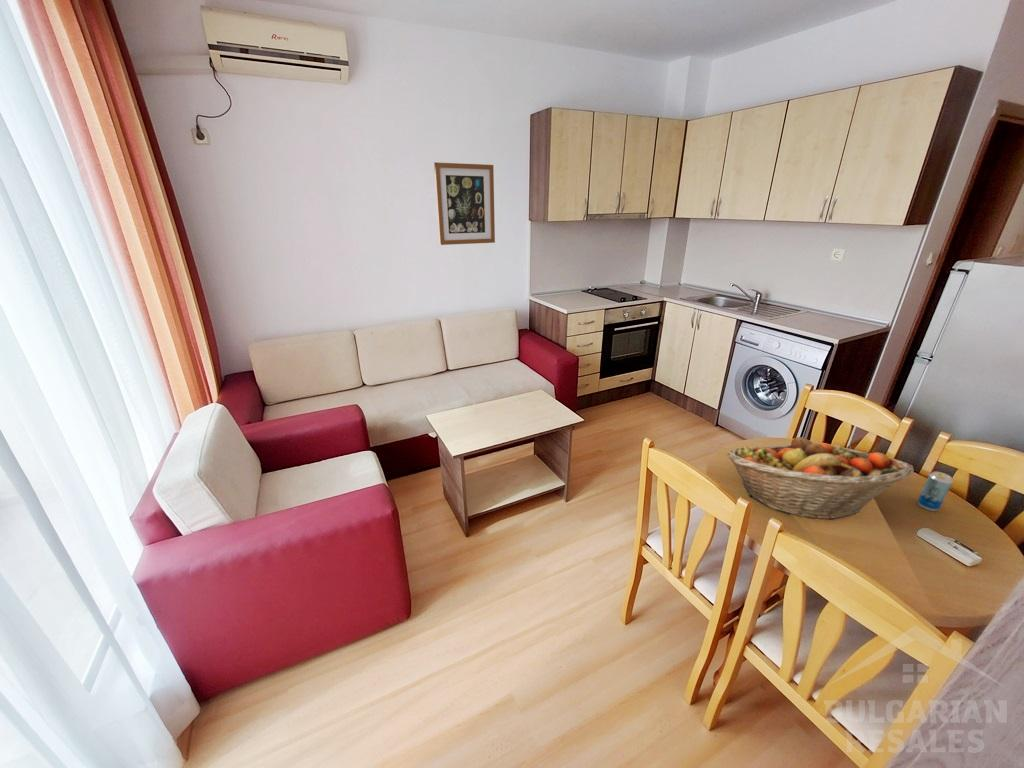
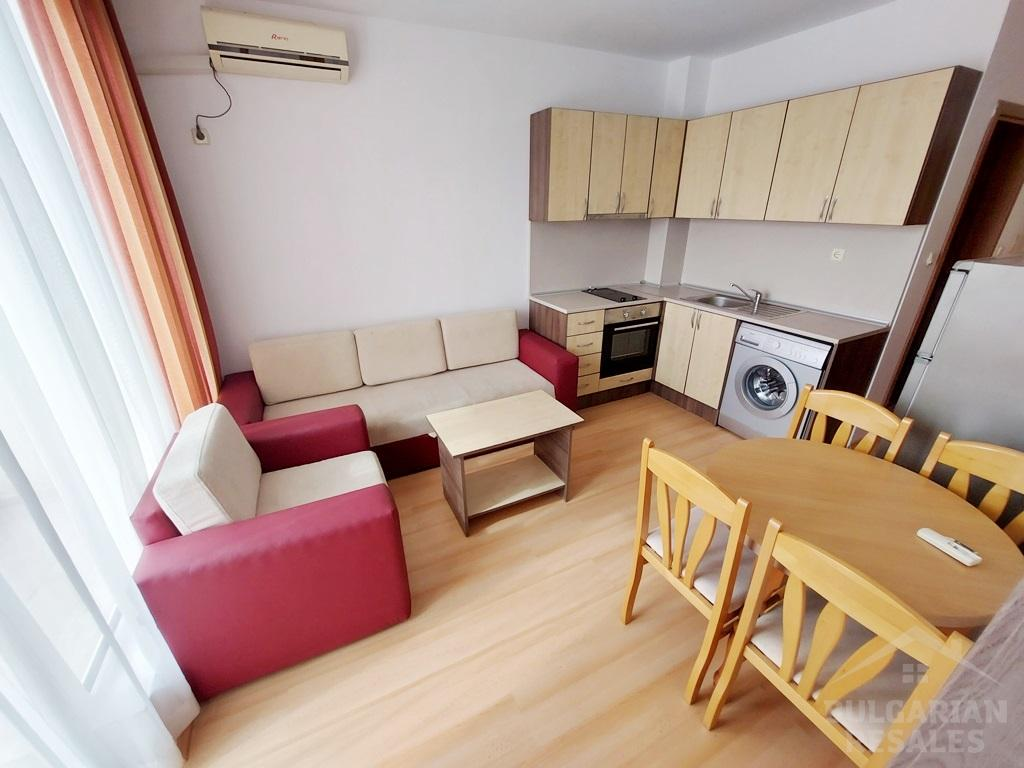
- beverage can [917,471,954,512]
- fruit basket [725,436,915,521]
- wall art [433,161,496,246]
